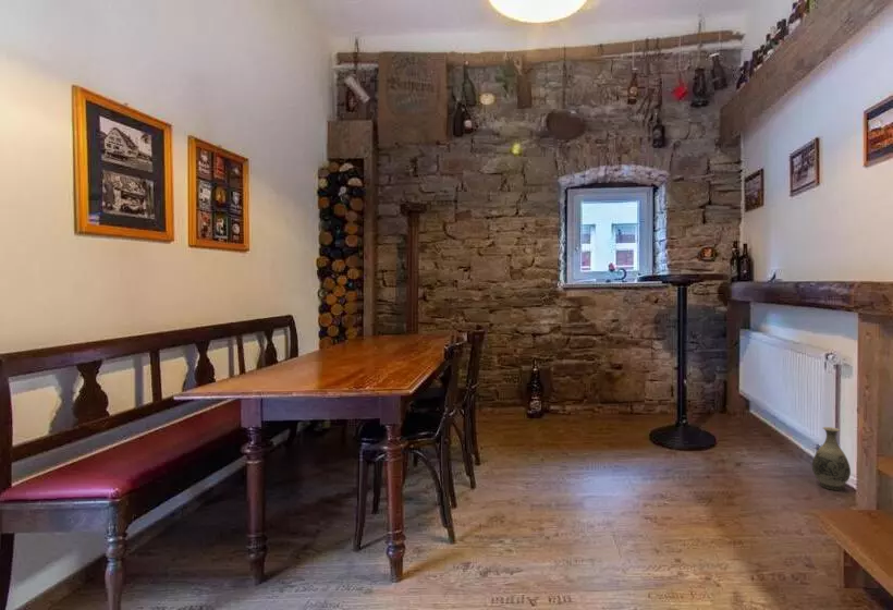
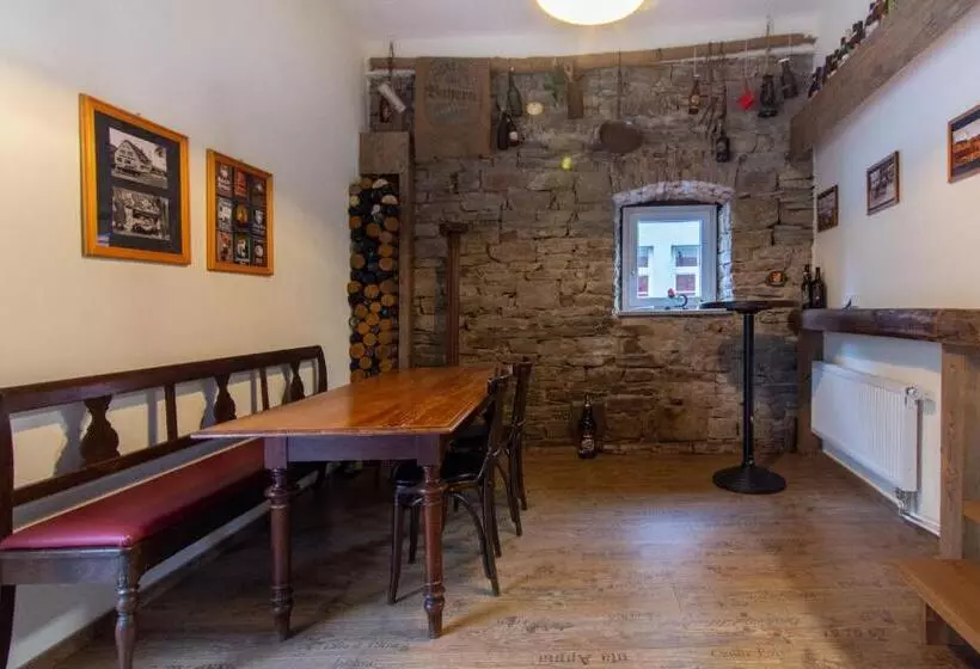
- vase [811,426,852,491]
